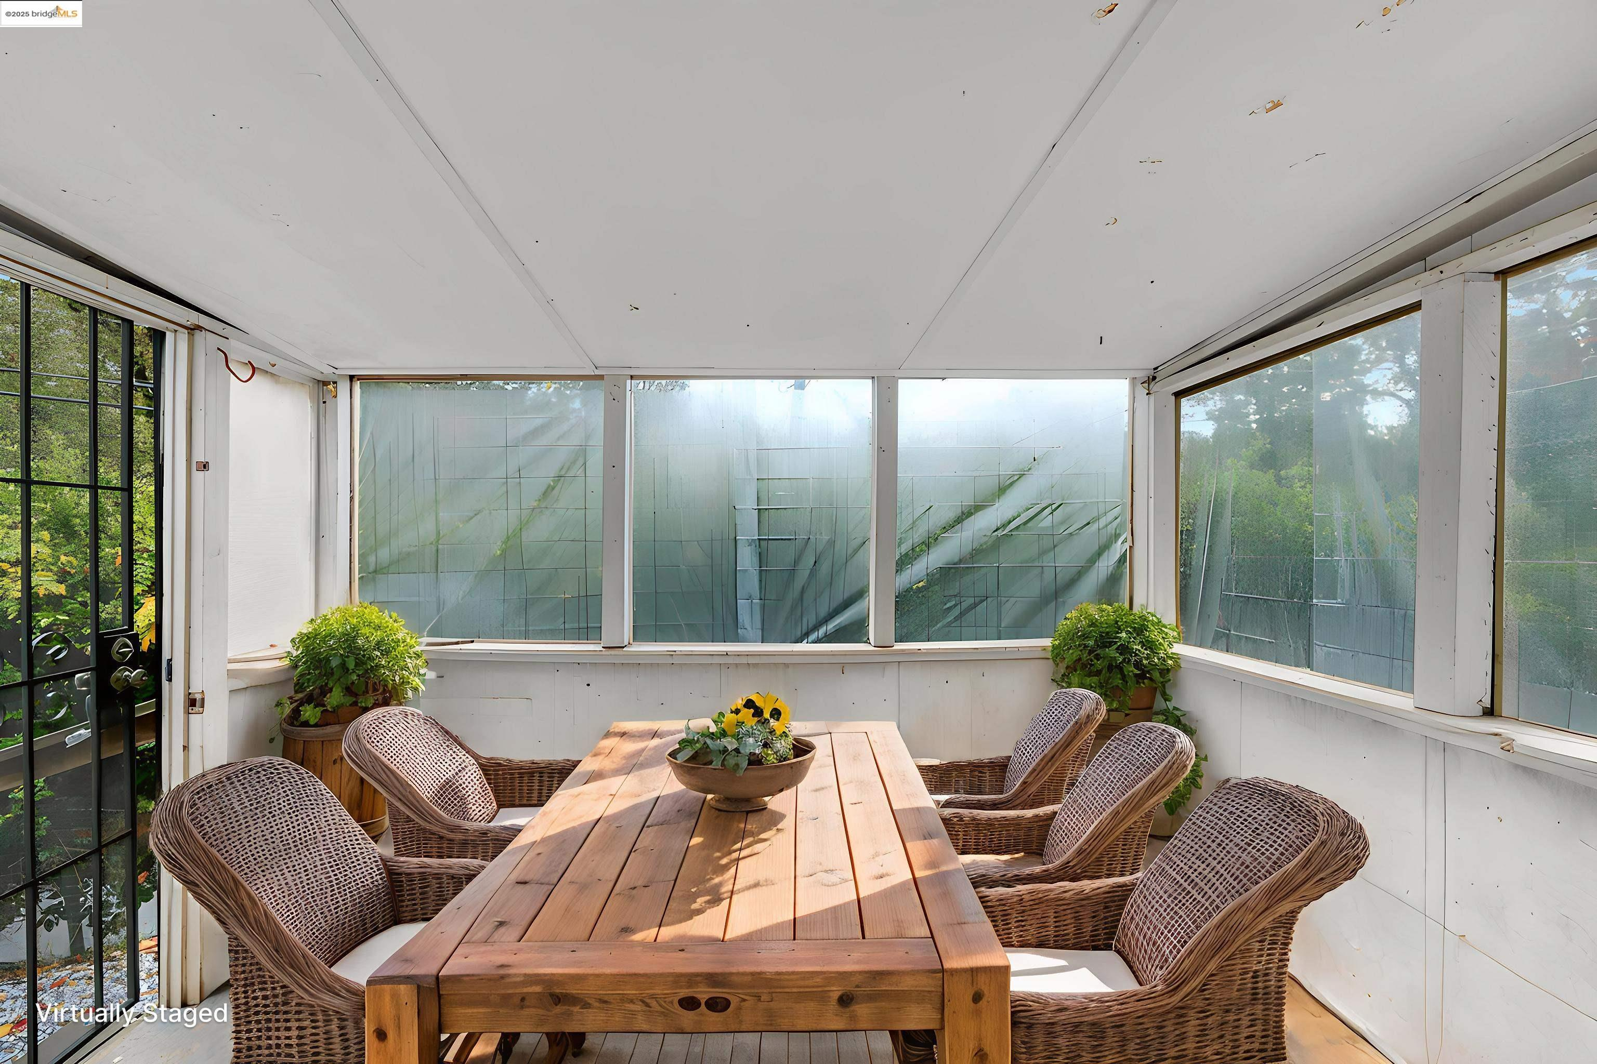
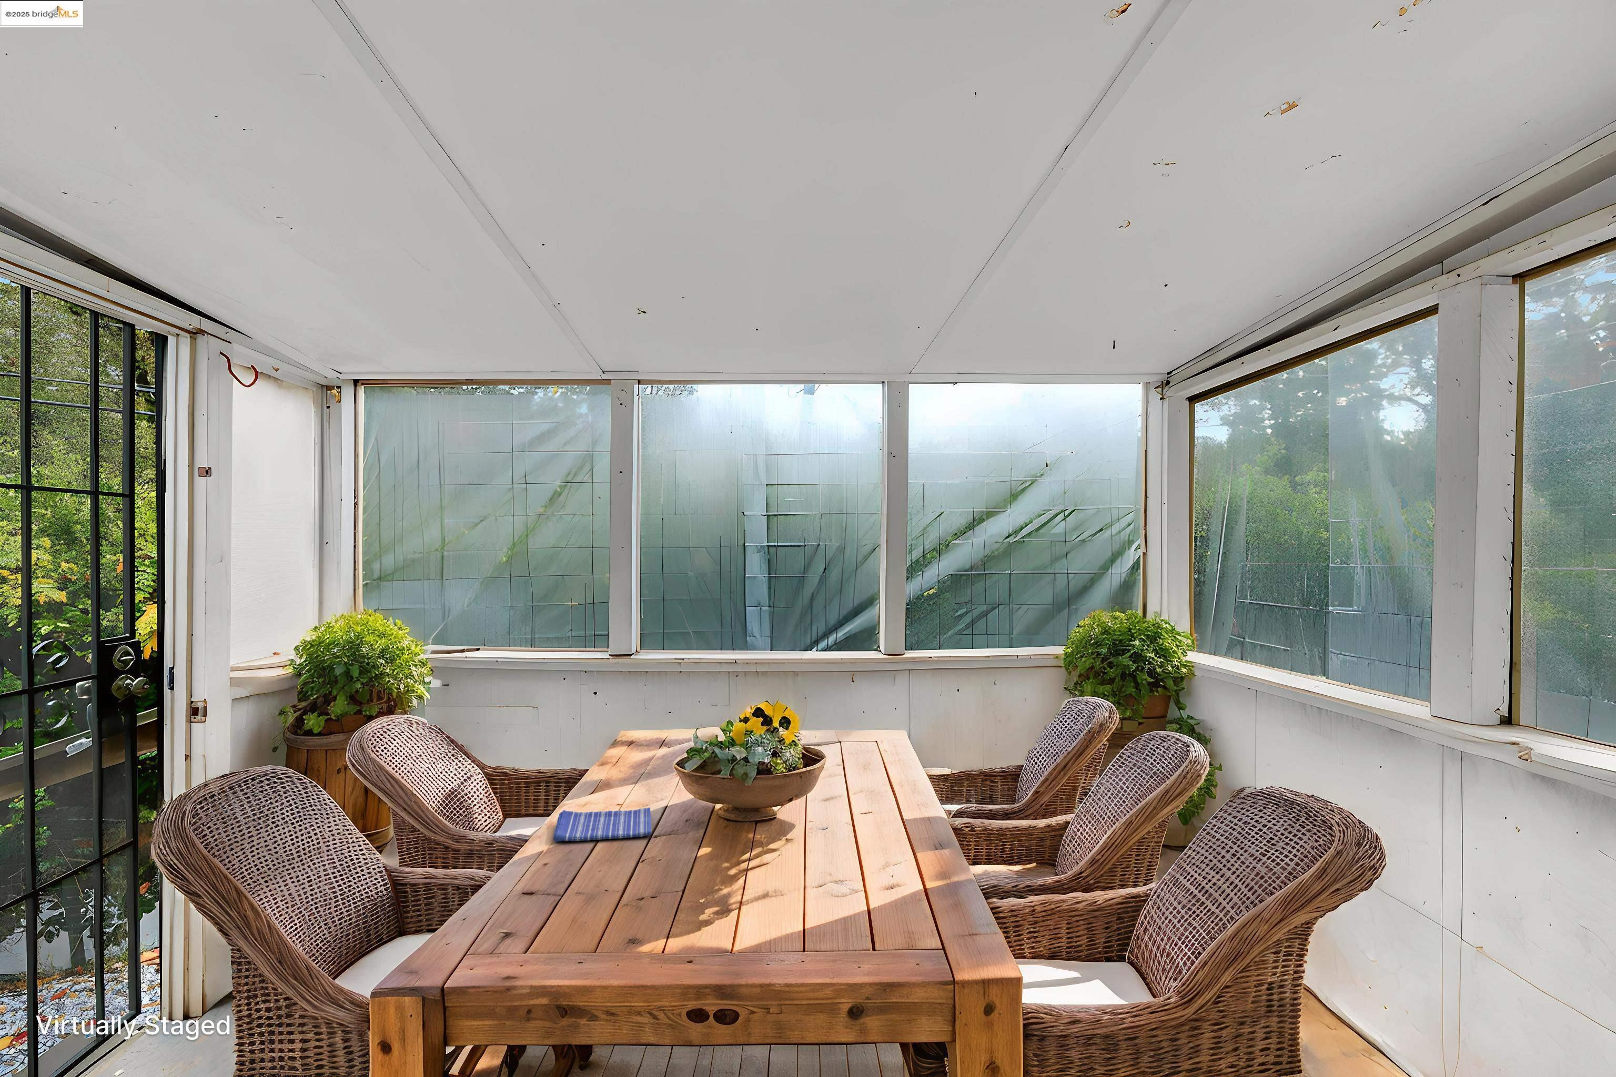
+ dish towel [553,808,652,843]
